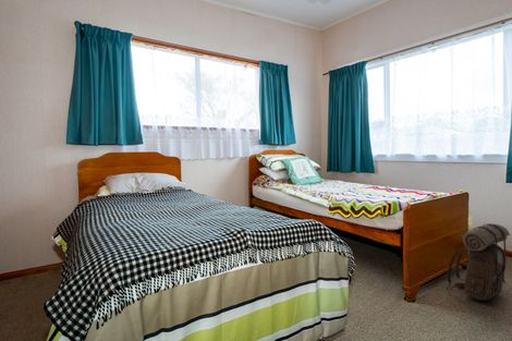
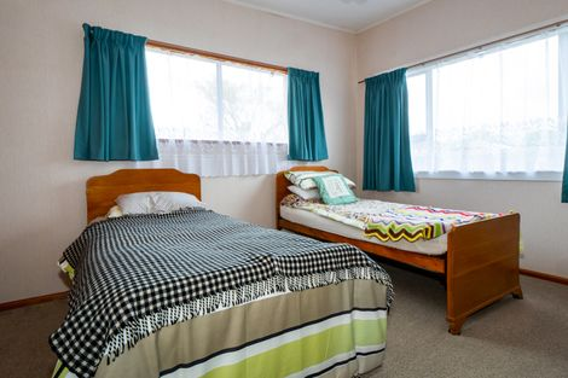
- backpack [447,222,511,302]
